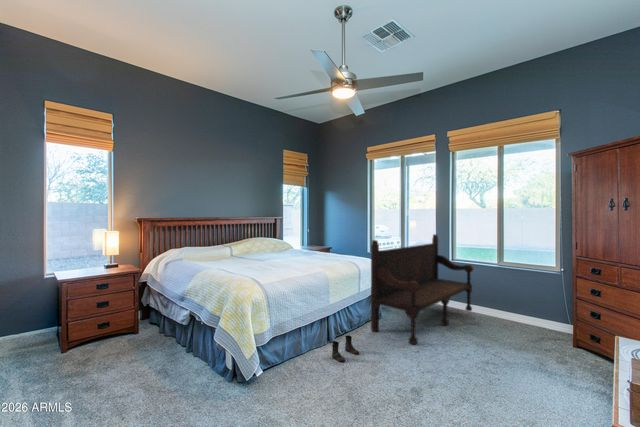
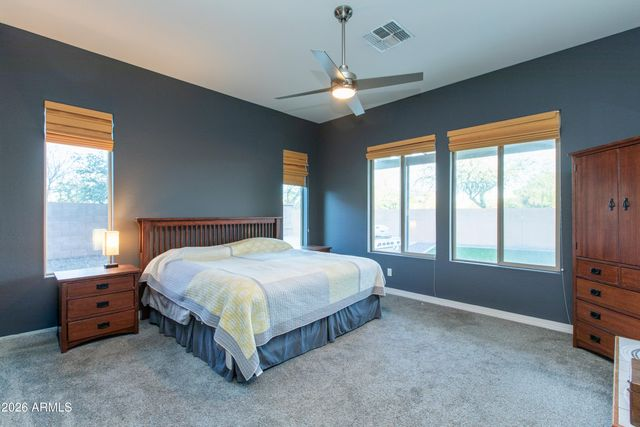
- boots [331,334,360,363]
- bench [370,233,474,346]
